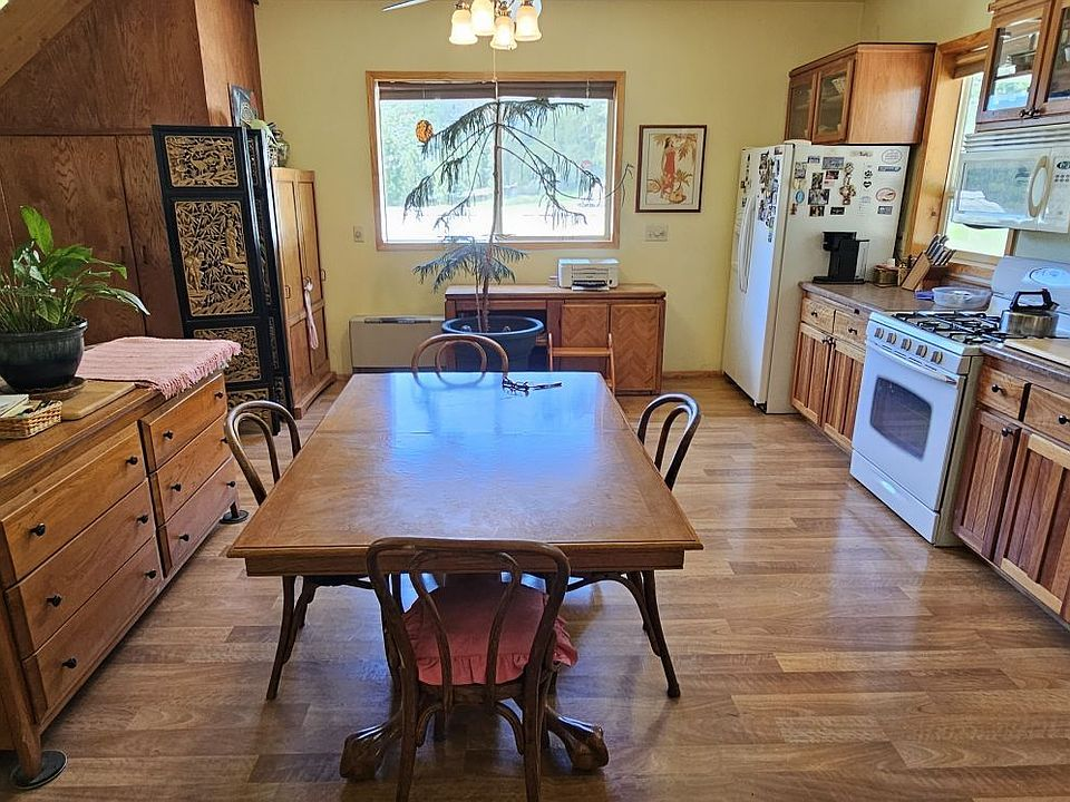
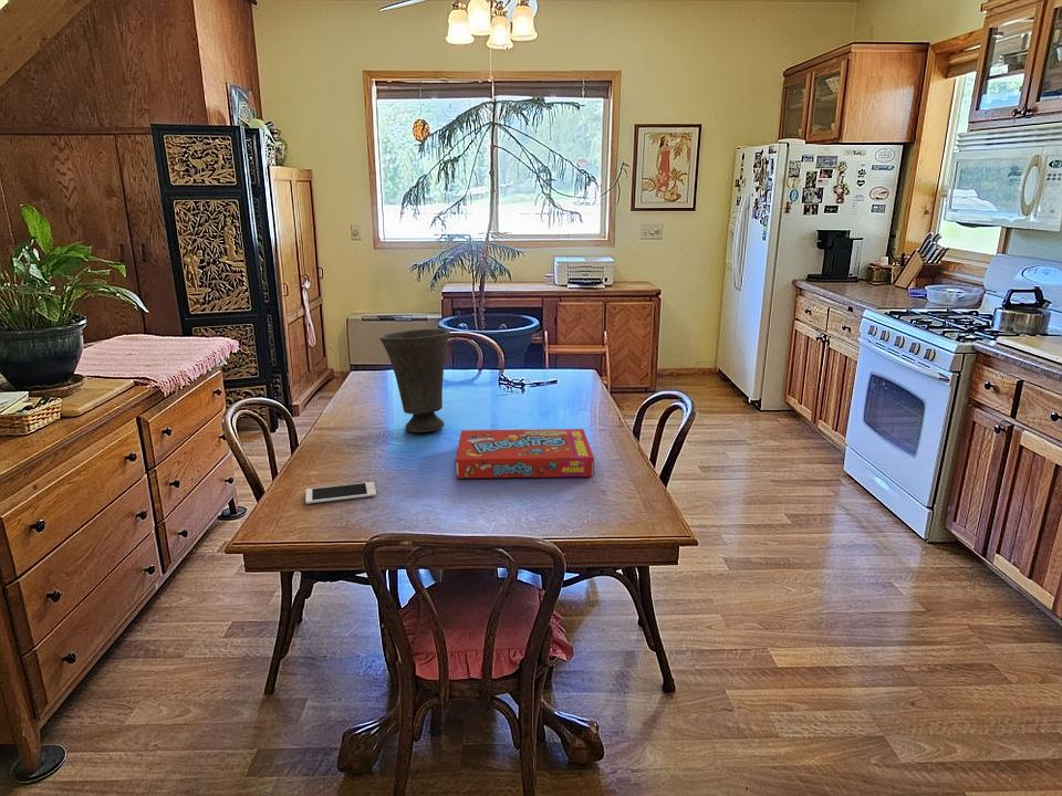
+ cell phone [304,481,377,505]
+ vase [379,327,451,433]
+ snack box [455,428,595,479]
